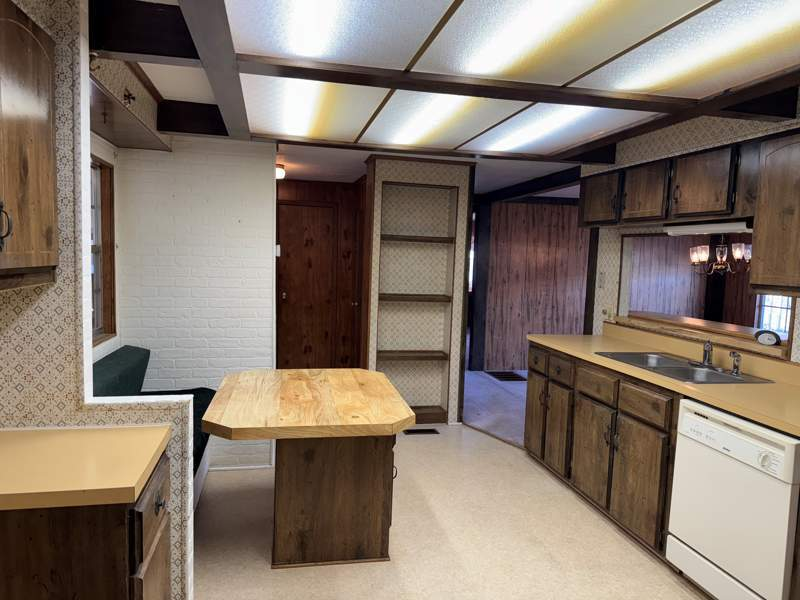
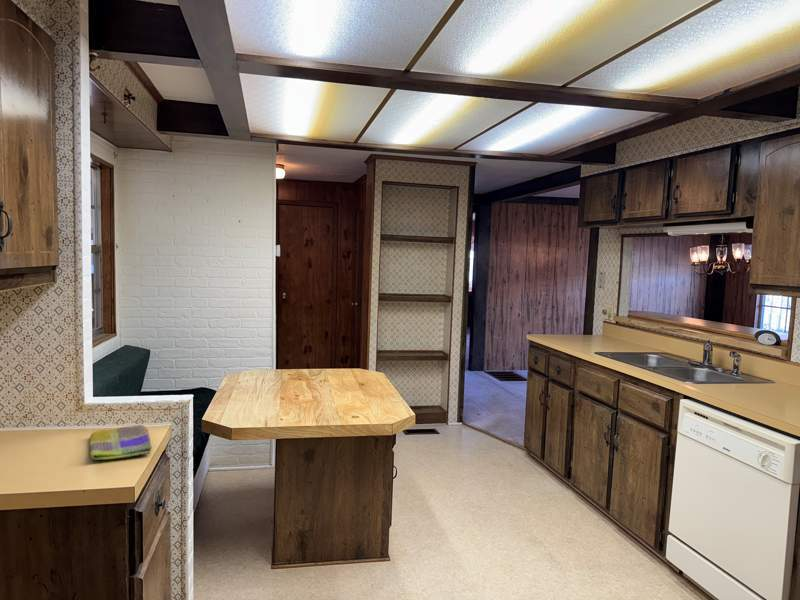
+ dish towel [89,424,153,461]
